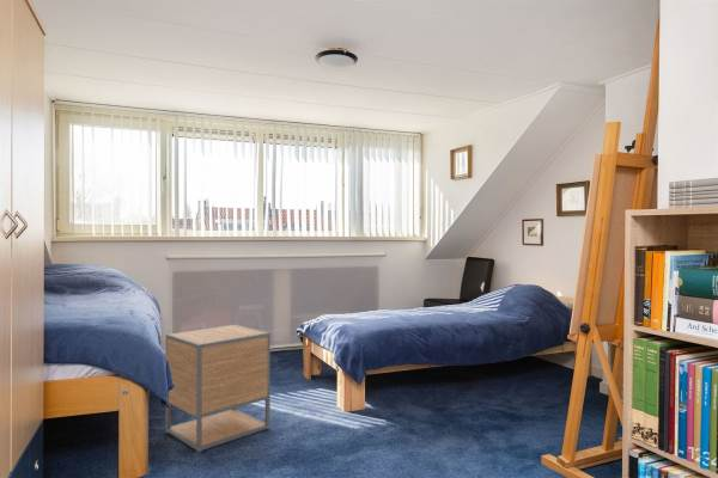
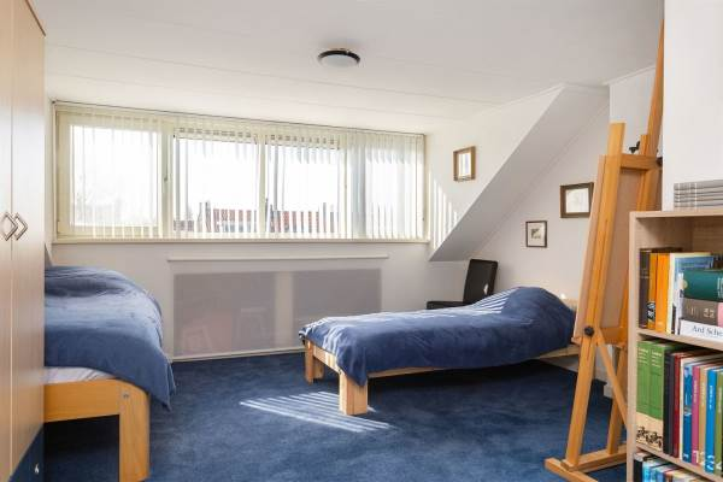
- nightstand [165,324,272,453]
